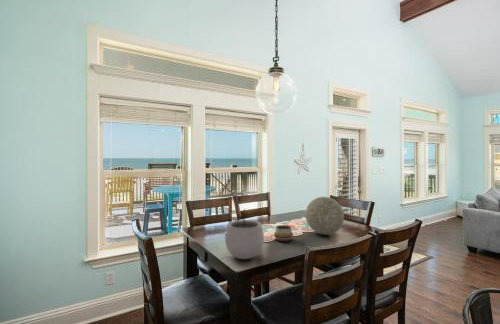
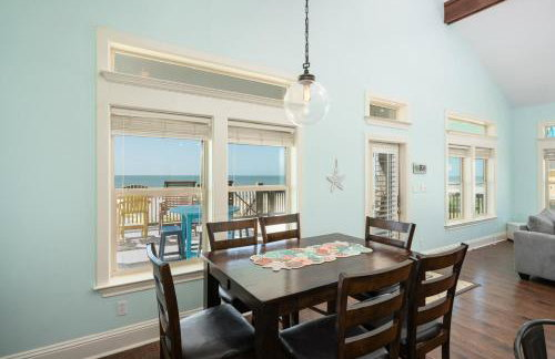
- decorative bowl [273,224,294,242]
- decorative sphere [304,196,345,236]
- plant pot [224,208,265,260]
